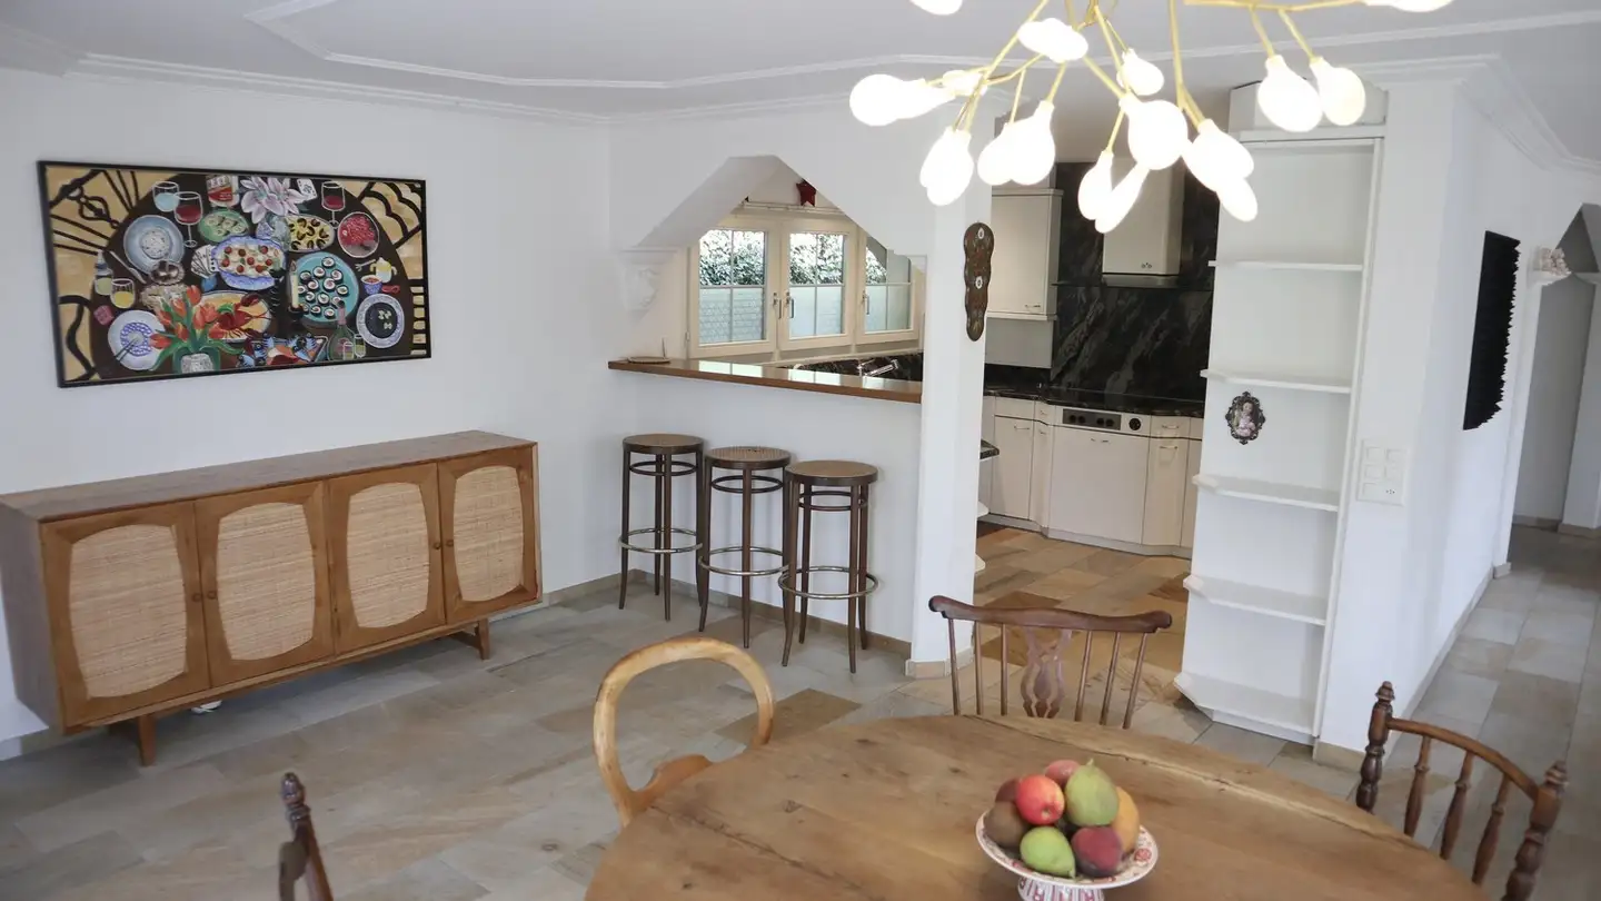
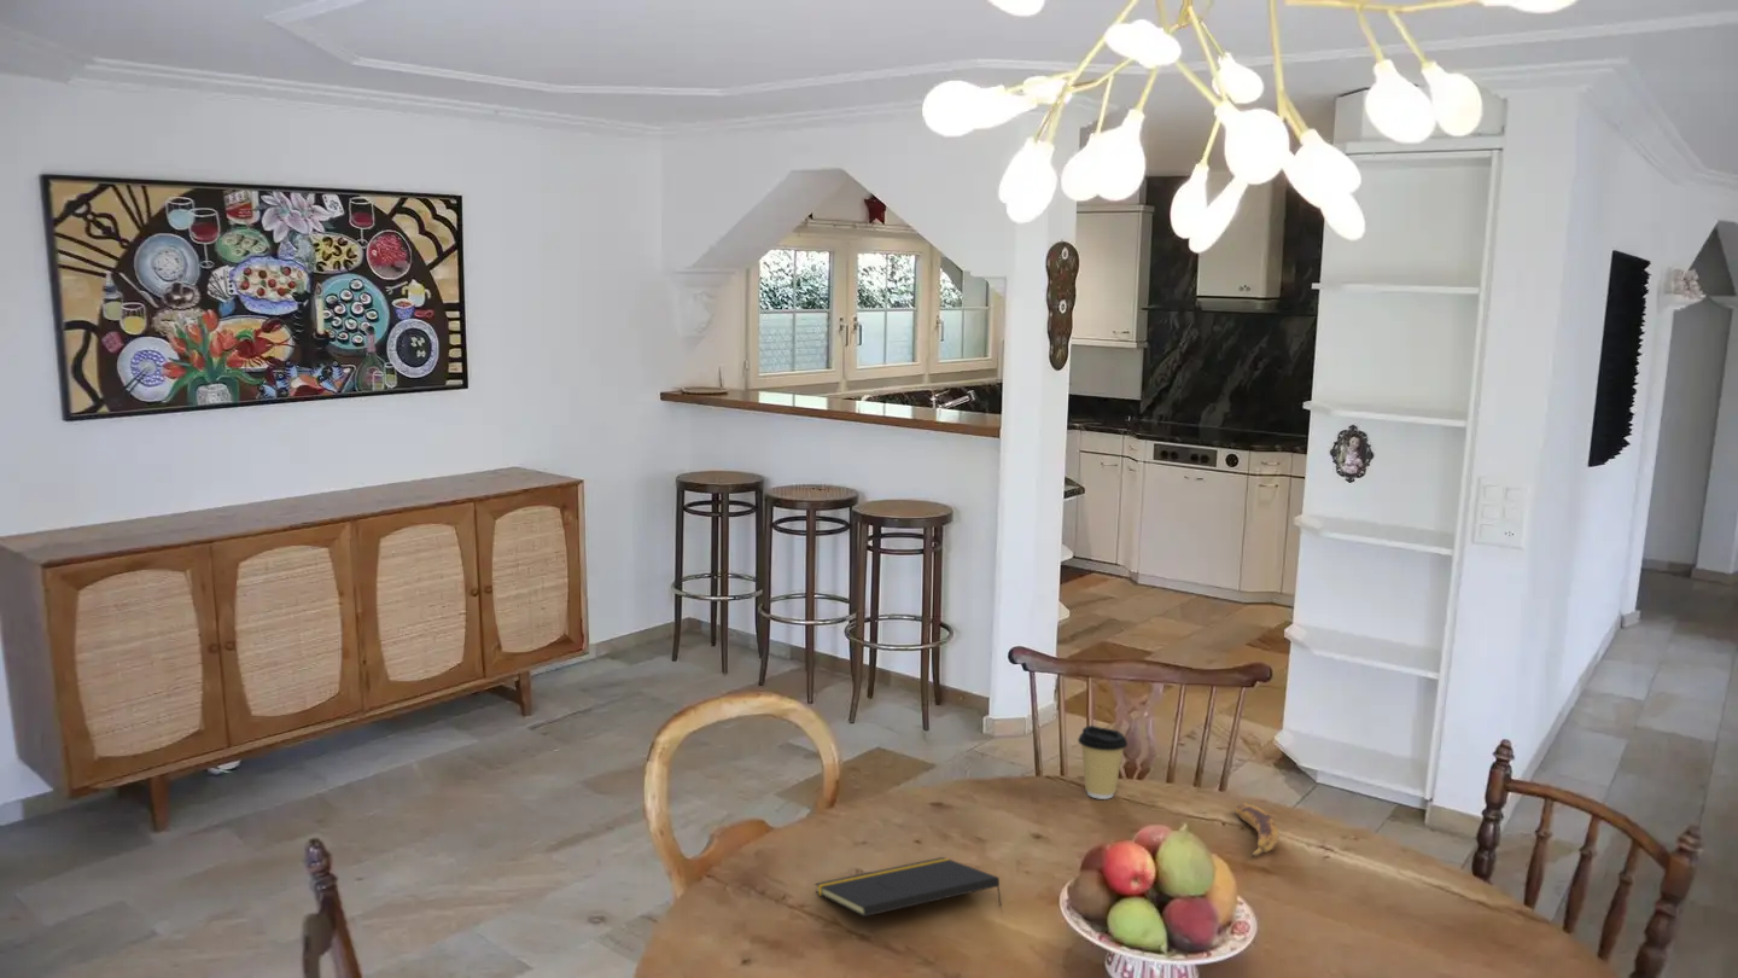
+ banana [1235,802,1279,857]
+ notepad [815,856,1003,918]
+ coffee cup [1077,724,1128,801]
